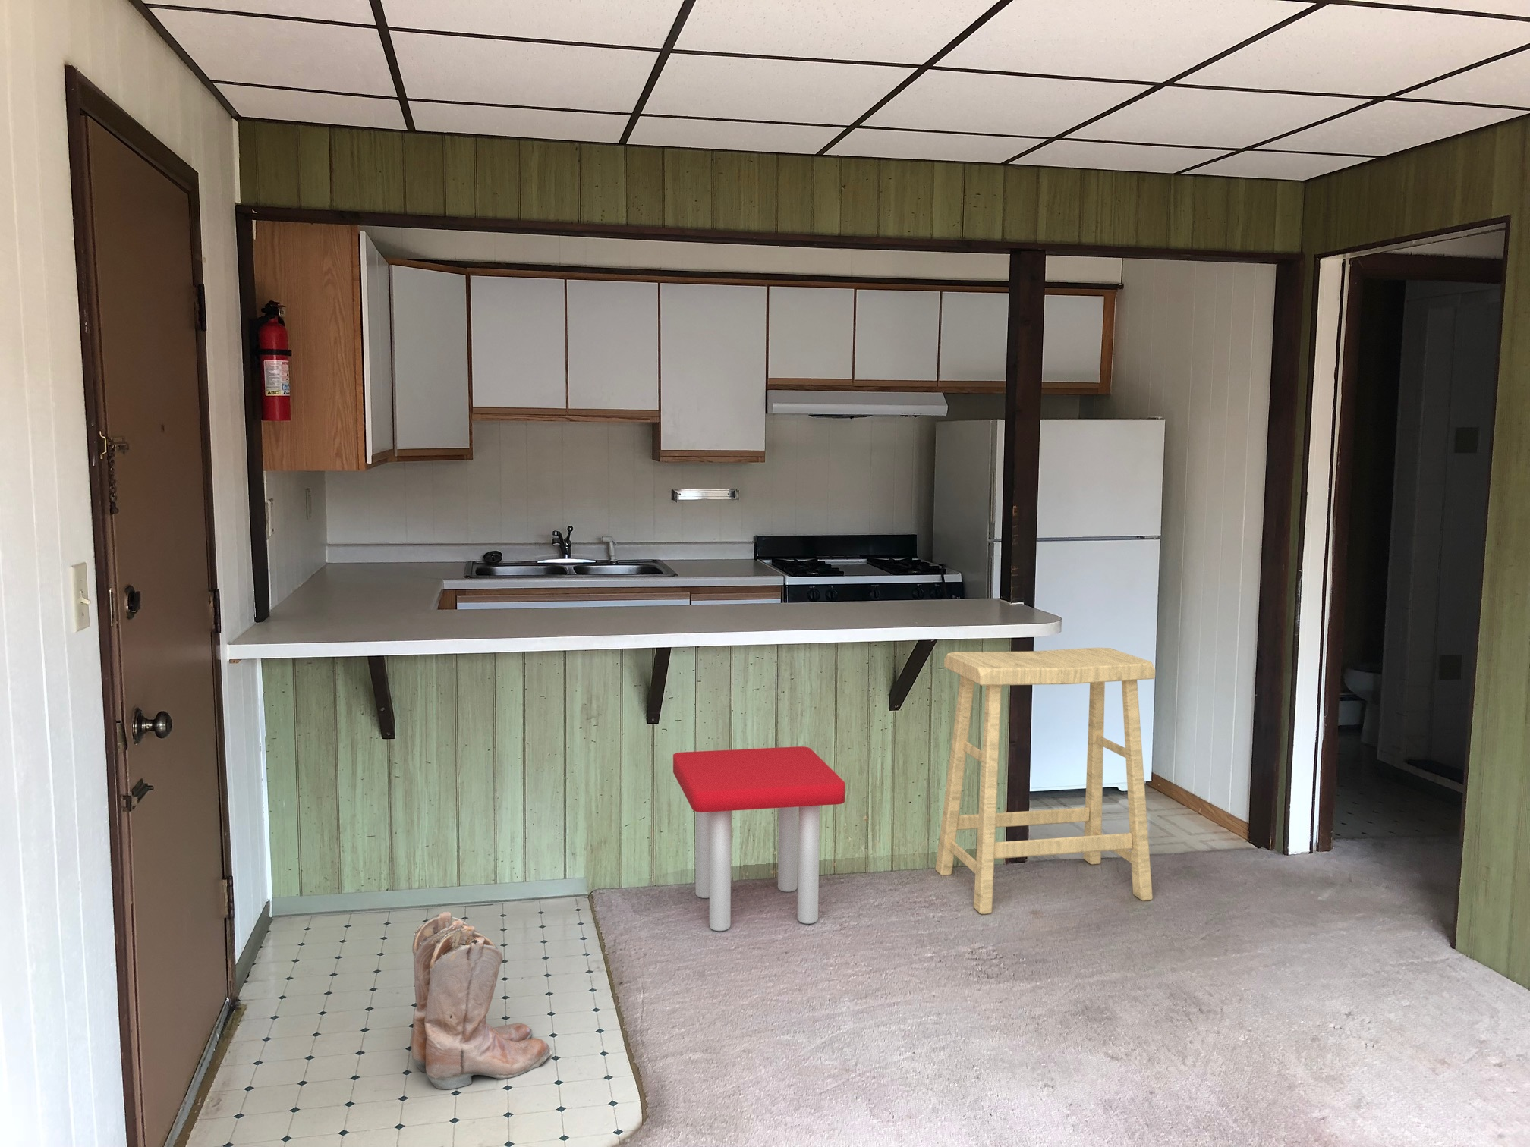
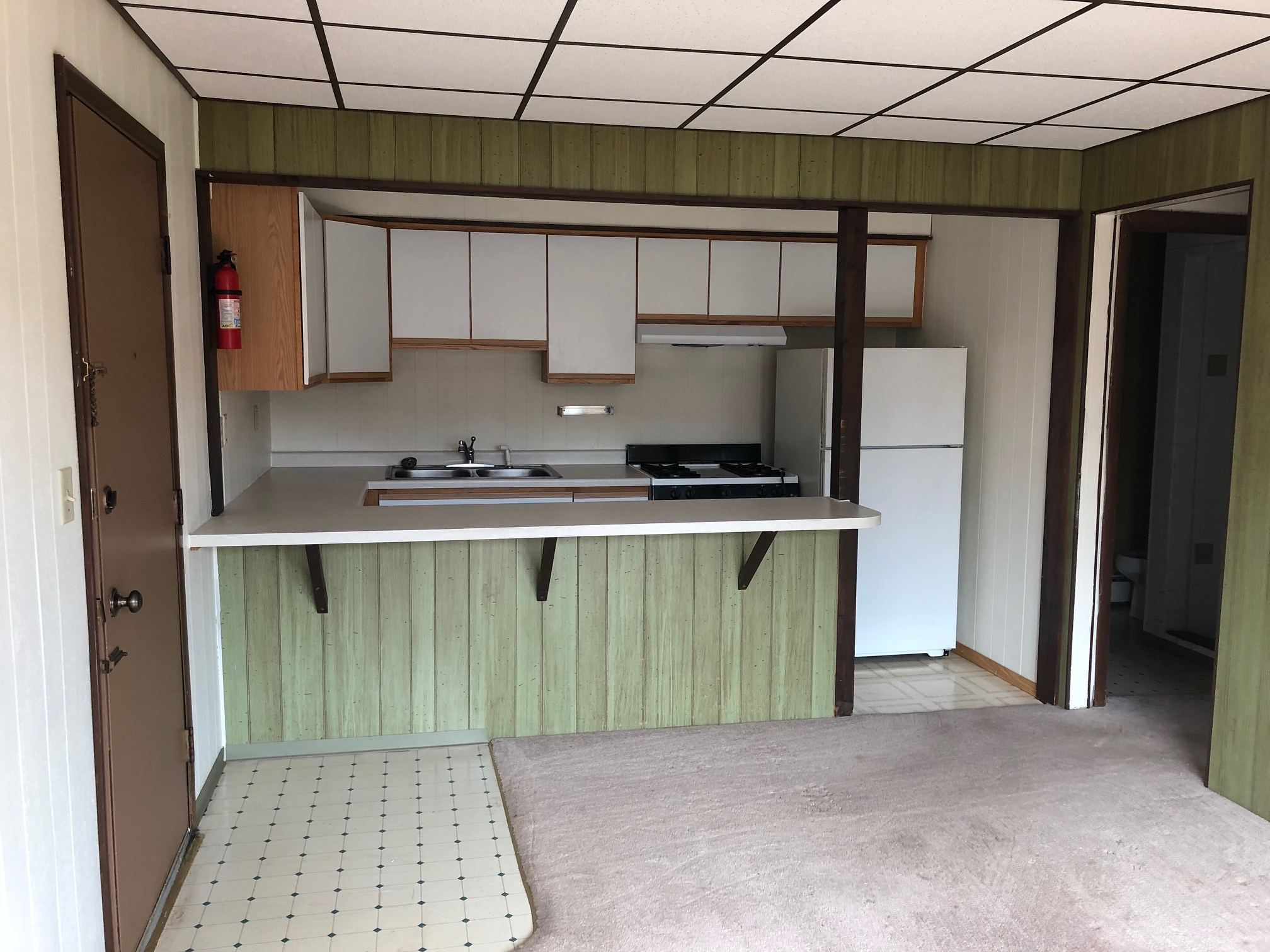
- stool [672,746,846,931]
- boots [411,911,553,1090]
- stool [935,647,1155,914]
